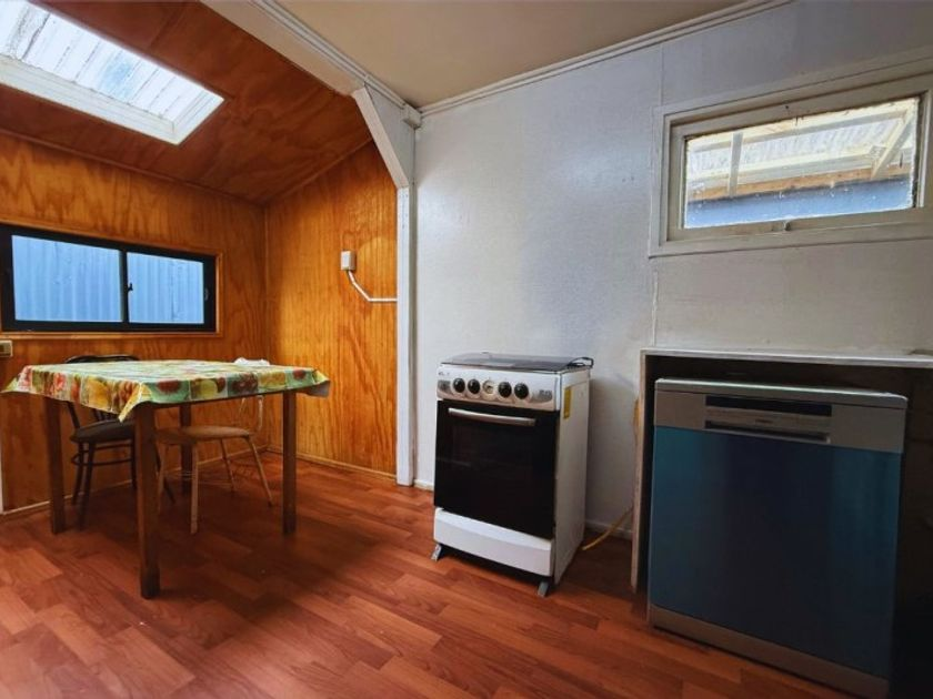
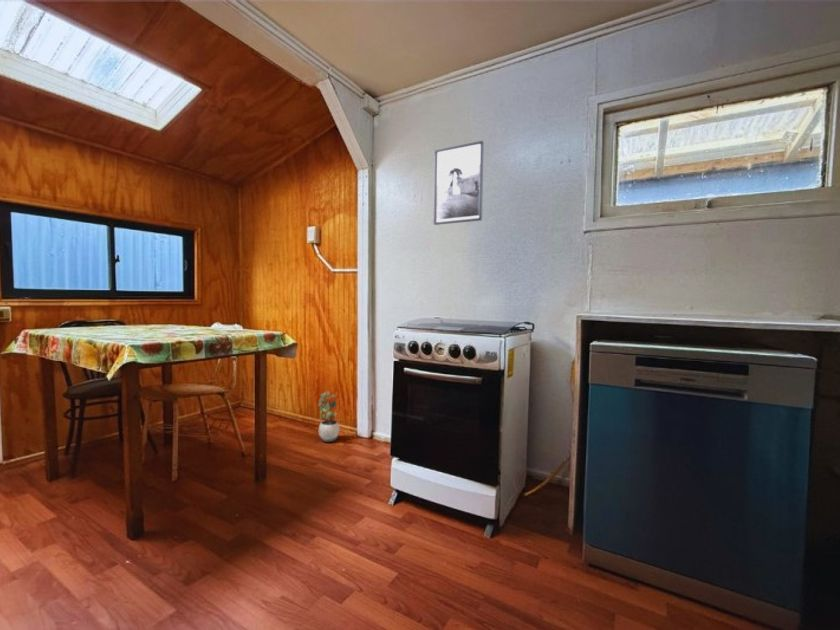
+ potted plant [317,391,340,443]
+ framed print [432,140,485,226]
